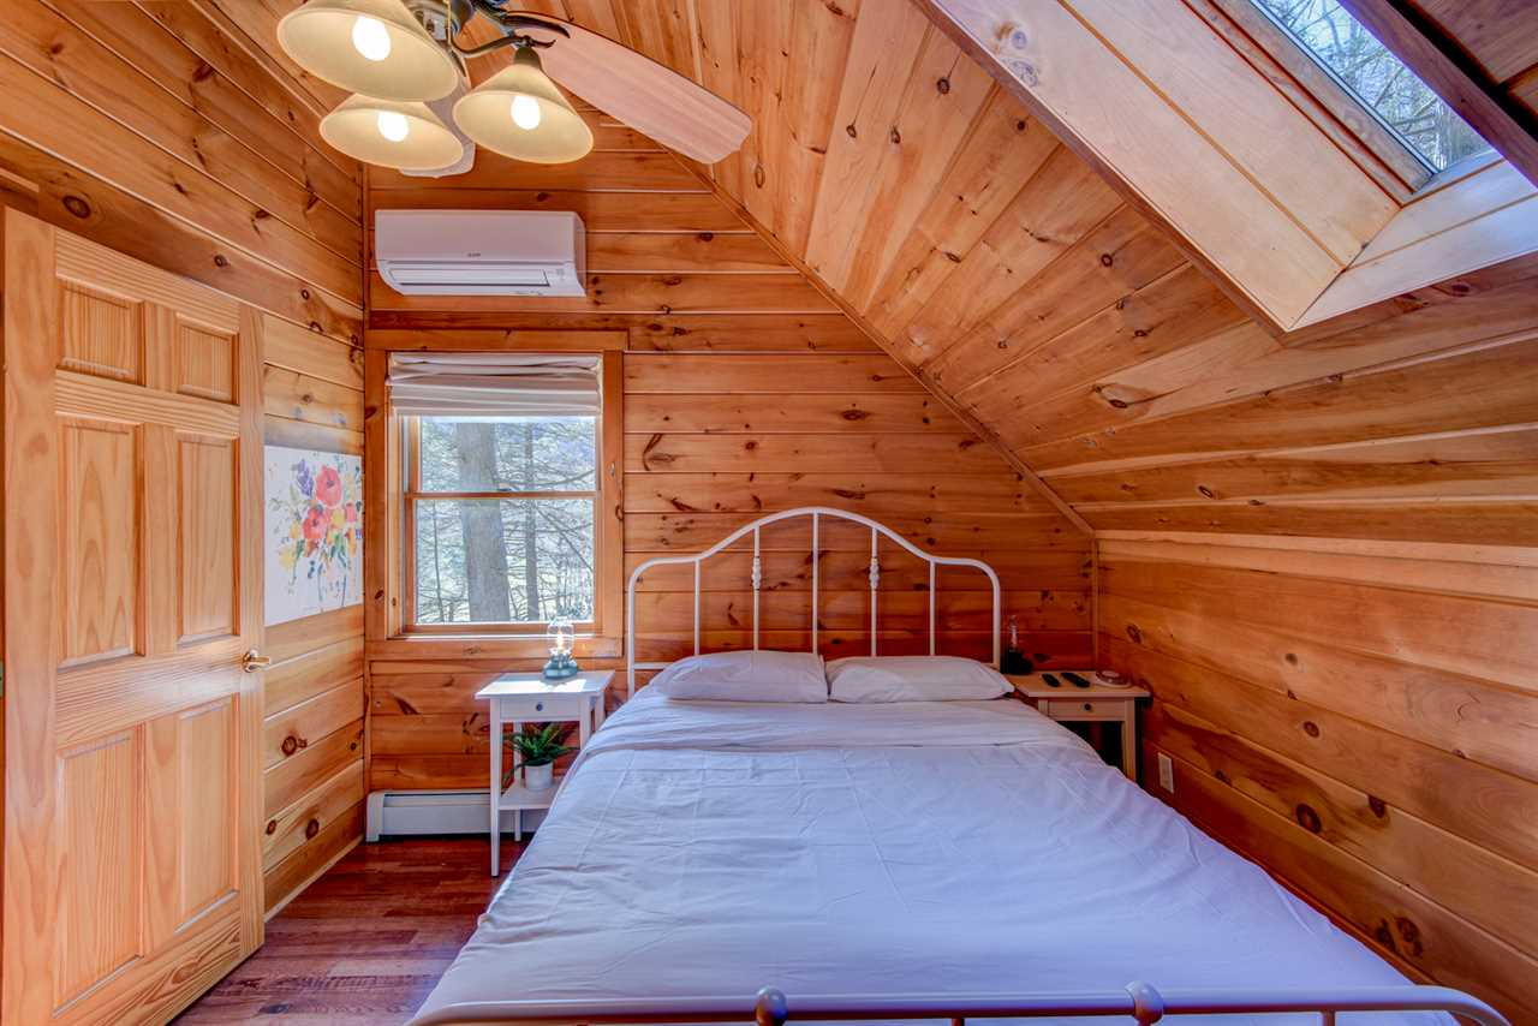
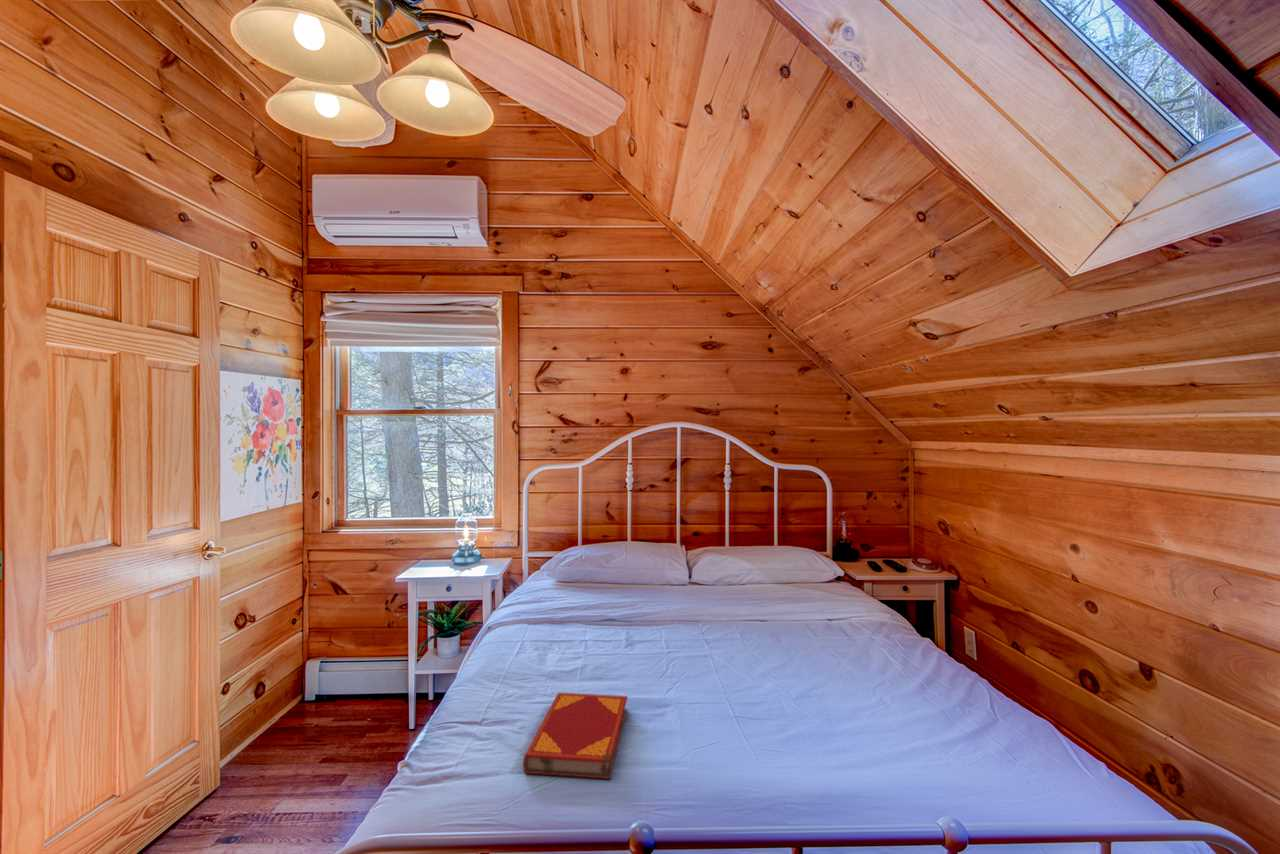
+ hardback book [522,692,629,780]
